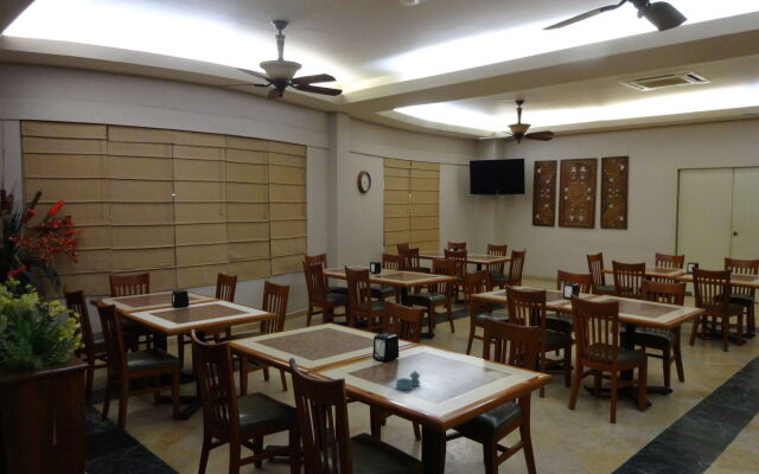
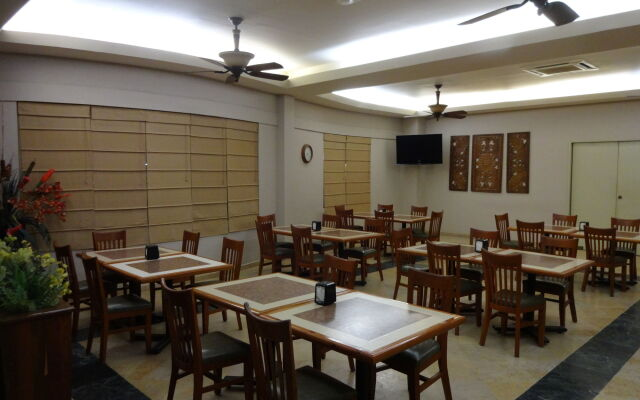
- salt and pepper shaker [395,370,421,391]
